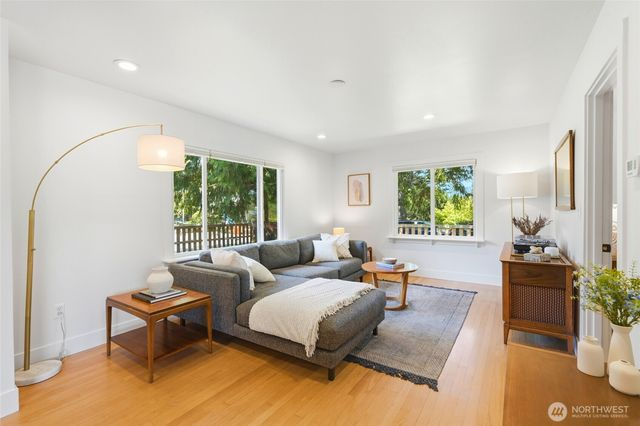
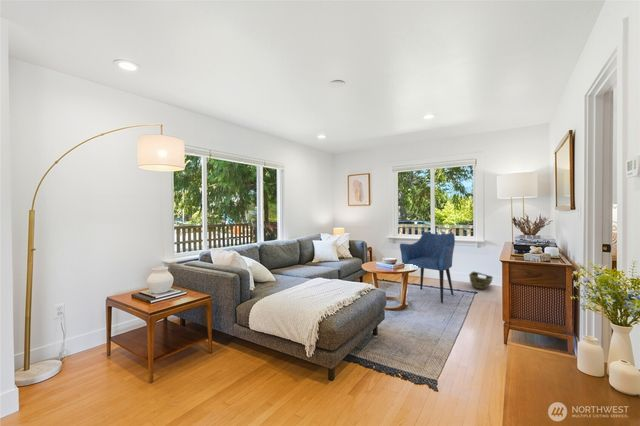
+ armchair [399,231,456,304]
+ woven basket [468,271,494,290]
